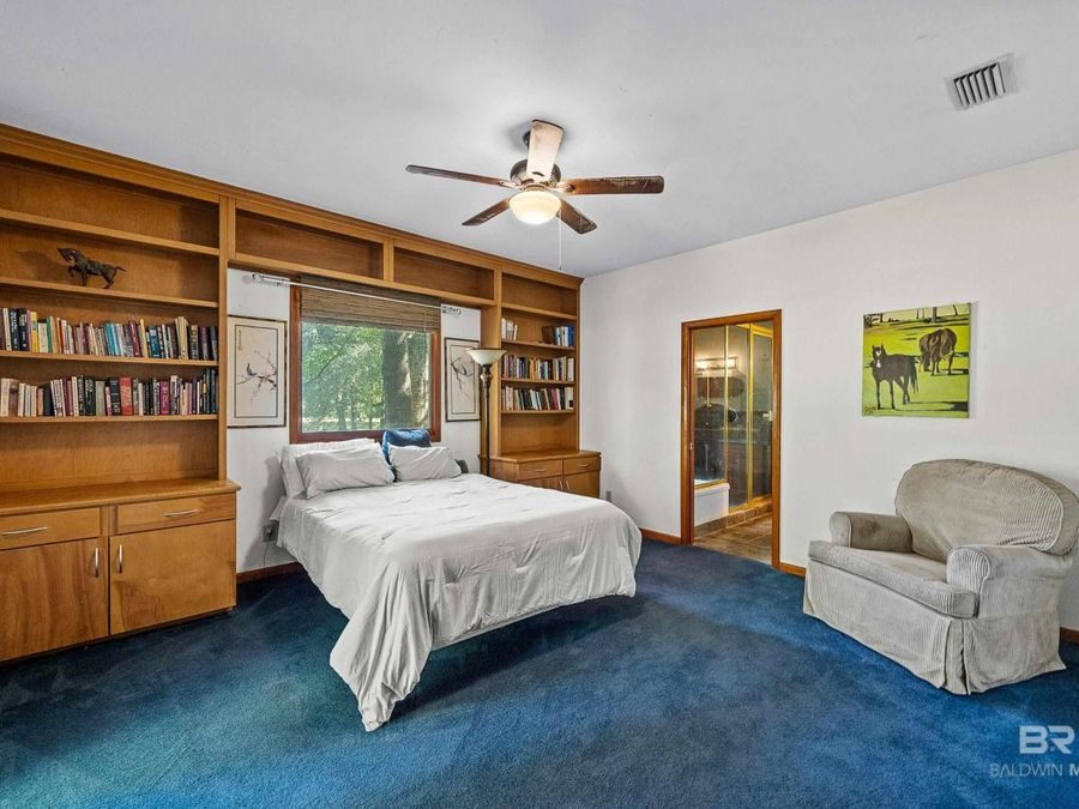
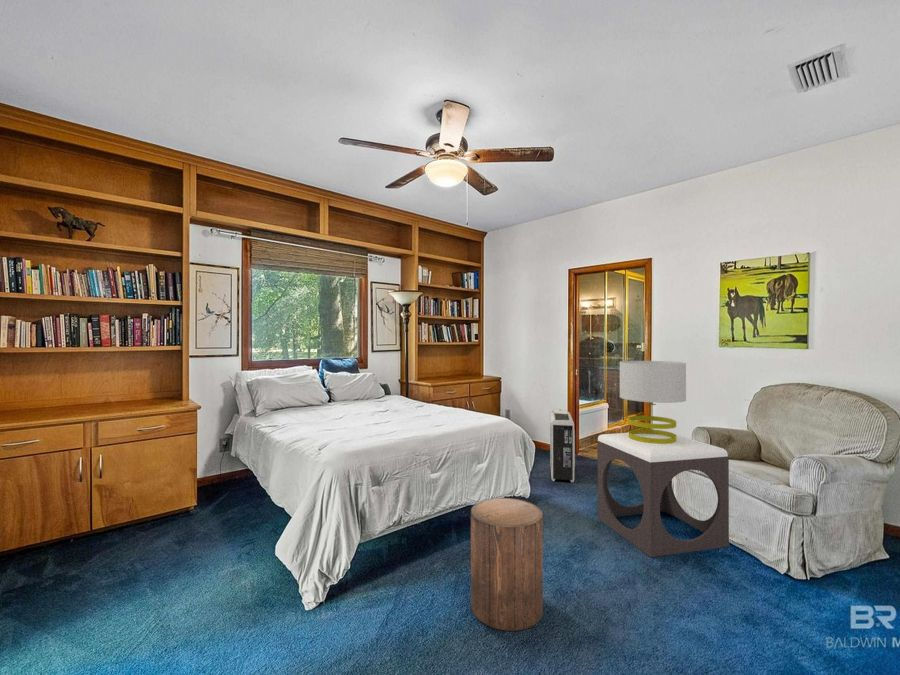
+ air purifier [549,408,576,483]
+ footstool [596,432,730,558]
+ table lamp [619,360,687,444]
+ stool [470,497,544,632]
